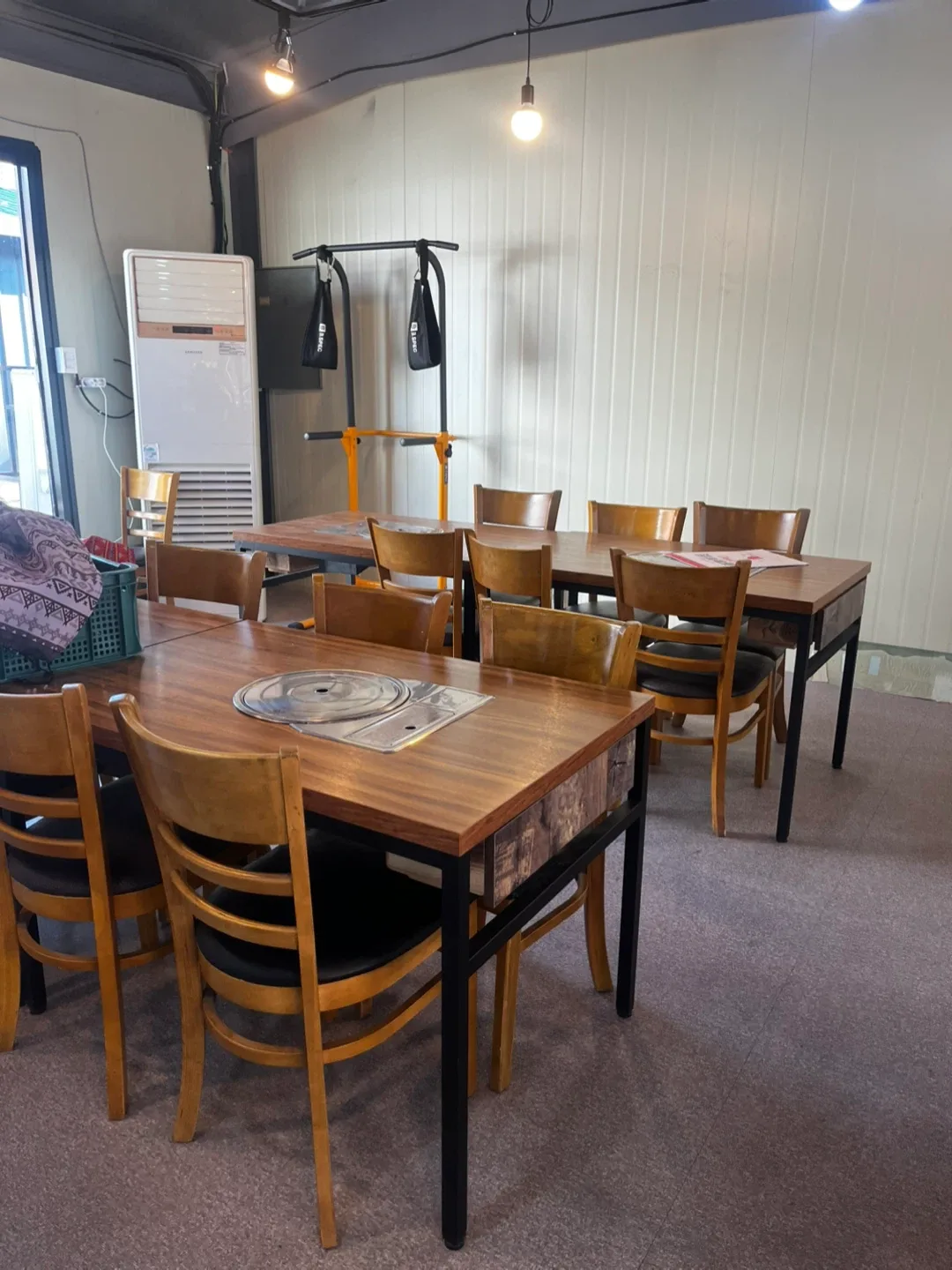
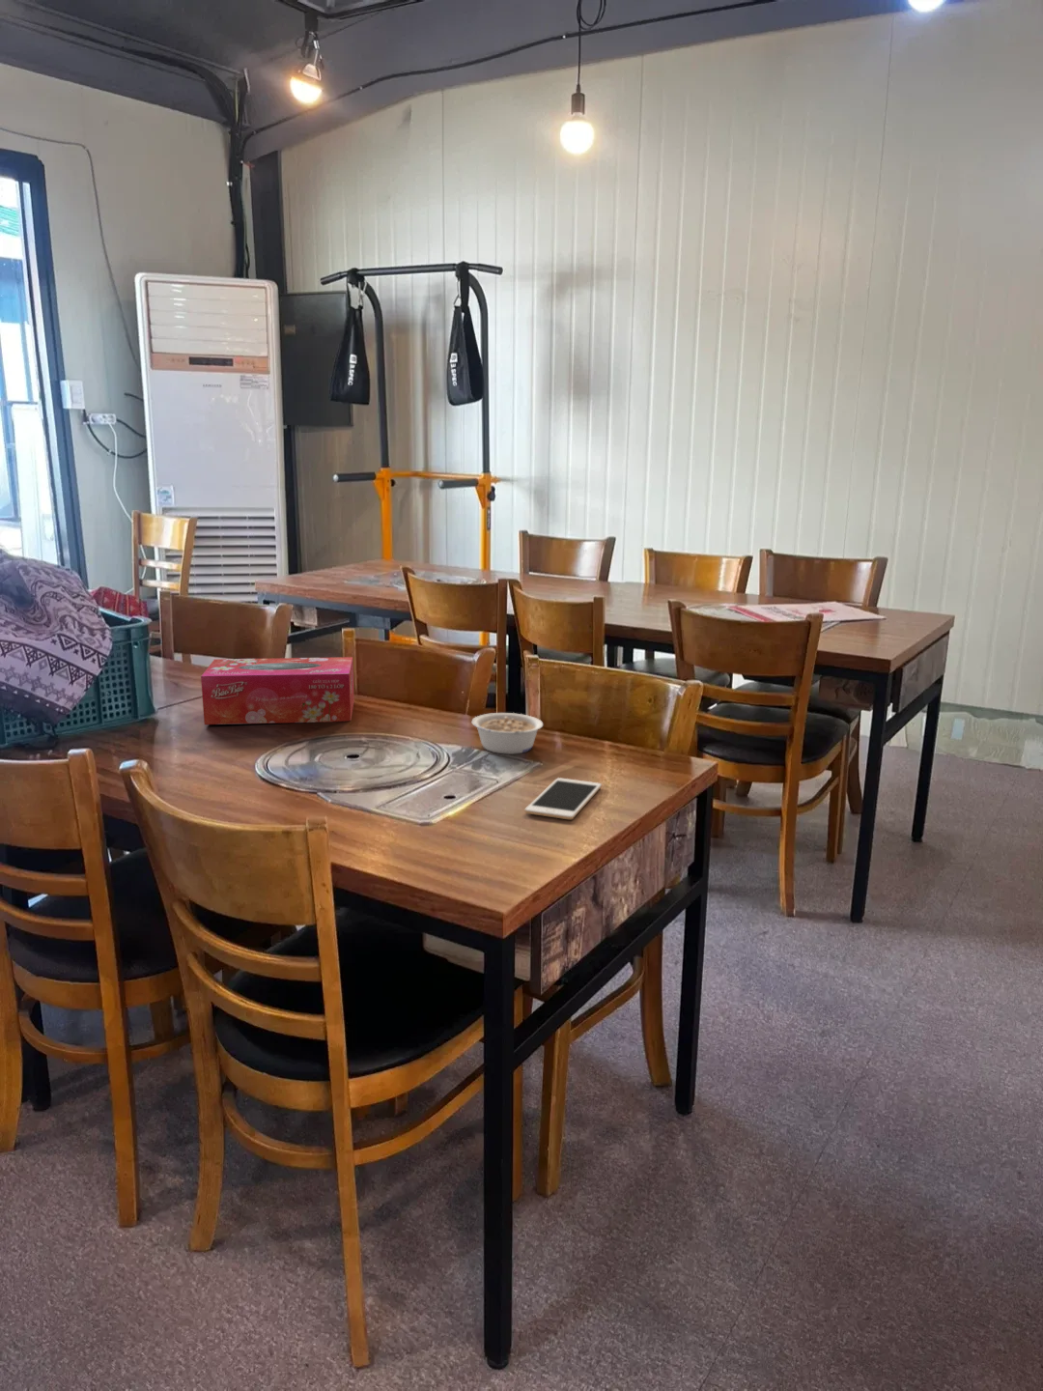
+ tissue box [199,656,355,725]
+ cell phone [525,777,603,820]
+ legume [471,712,543,756]
